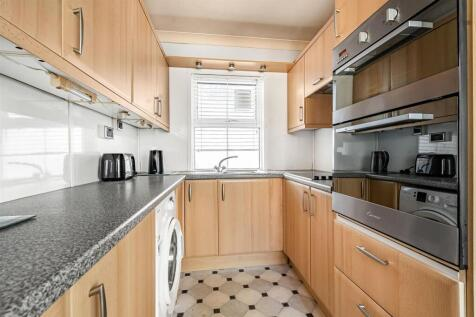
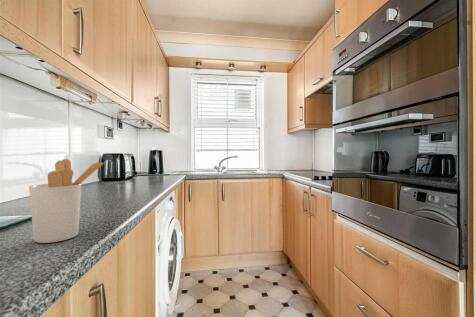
+ utensil holder [28,158,106,244]
